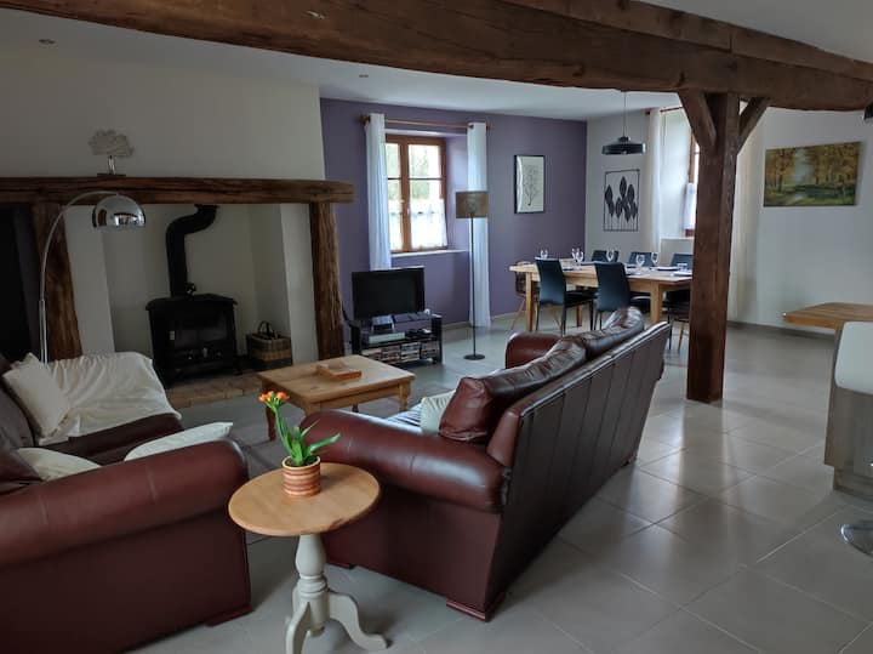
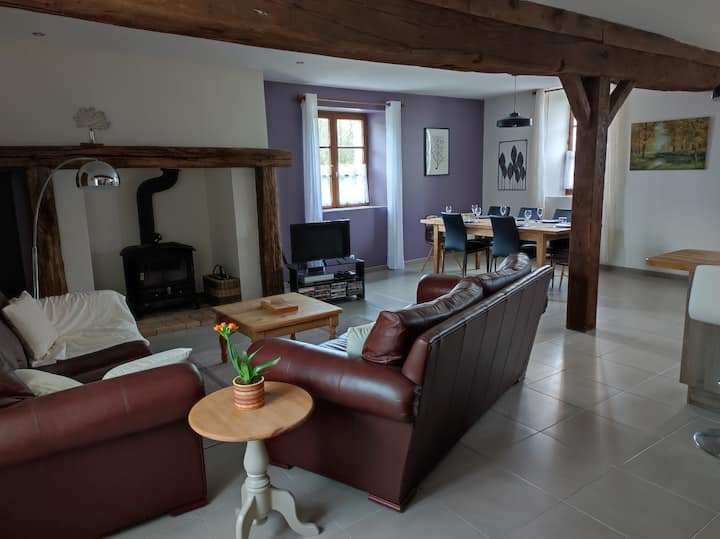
- floor lamp [453,189,490,360]
